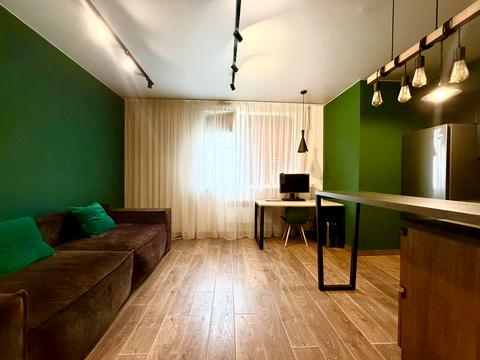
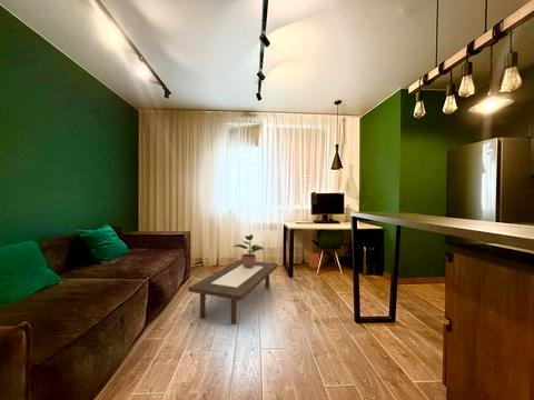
+ watering can [303,249,325,269]
+ potted plant [233,233,265,268]
+ coffee table [187,259,279,326]
